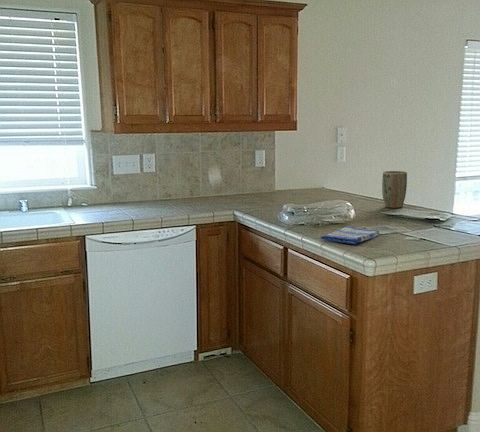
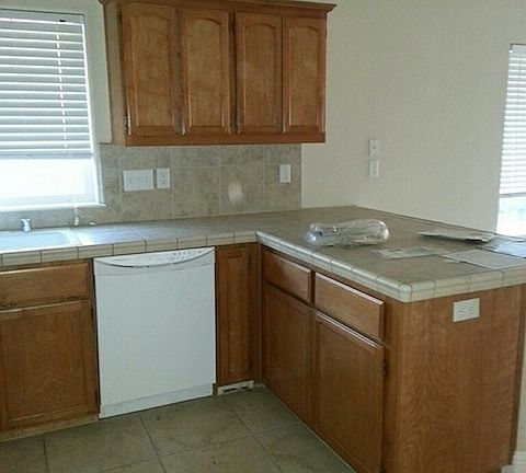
- plant pot [381,170,408,209]
- dish towel [319,226,381,245]
